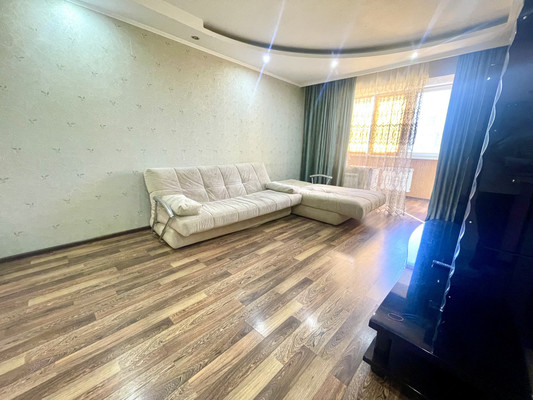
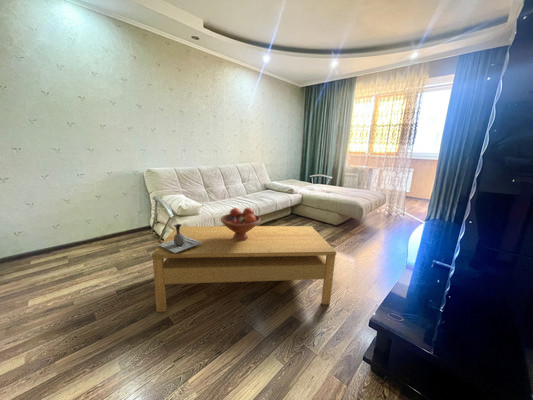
+ coffee table [151,225,337,313]
+ decorative vase [158,223,203,253]
+ fruit bowl [219,207,262,241]
